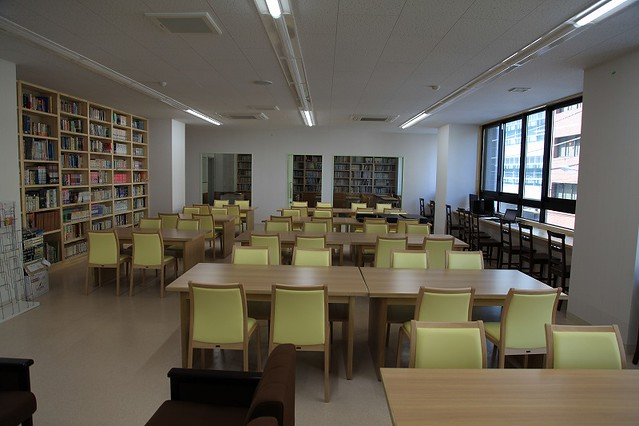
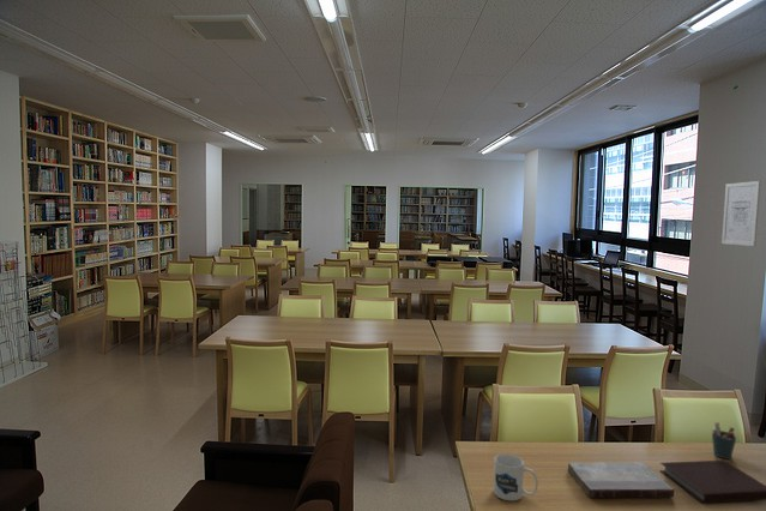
+ mug [493,452,539,501]
+ book [567,461,675,499]
+ wall art [720,180,761,247]
+ notebook [658,459,766,504]
+ pen holder [711,421,737,459]
